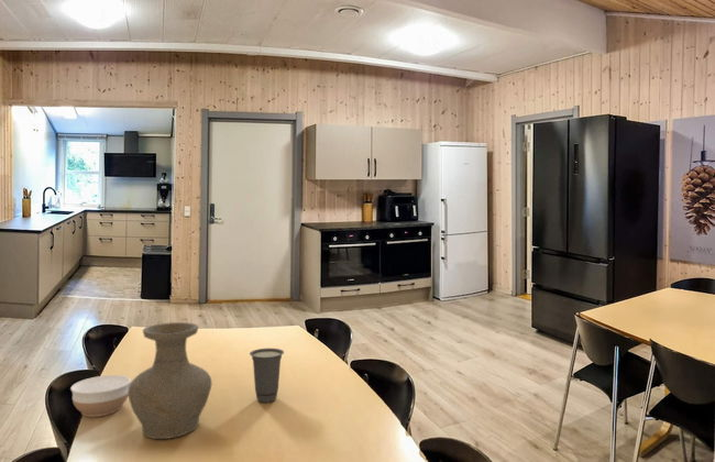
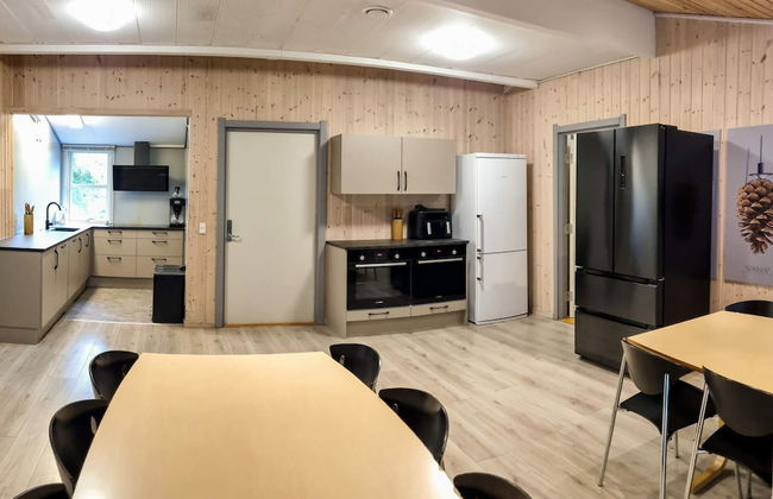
- vase [128,321,213,440]
- bowl [69,374,132,418]
- cup [249,348,285,404]
